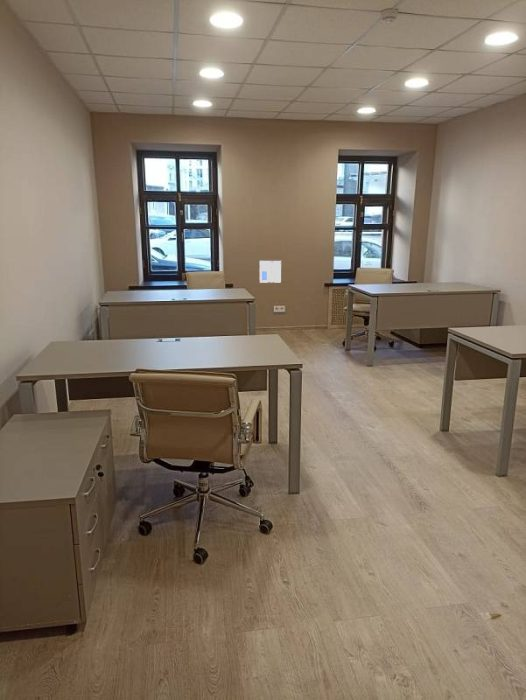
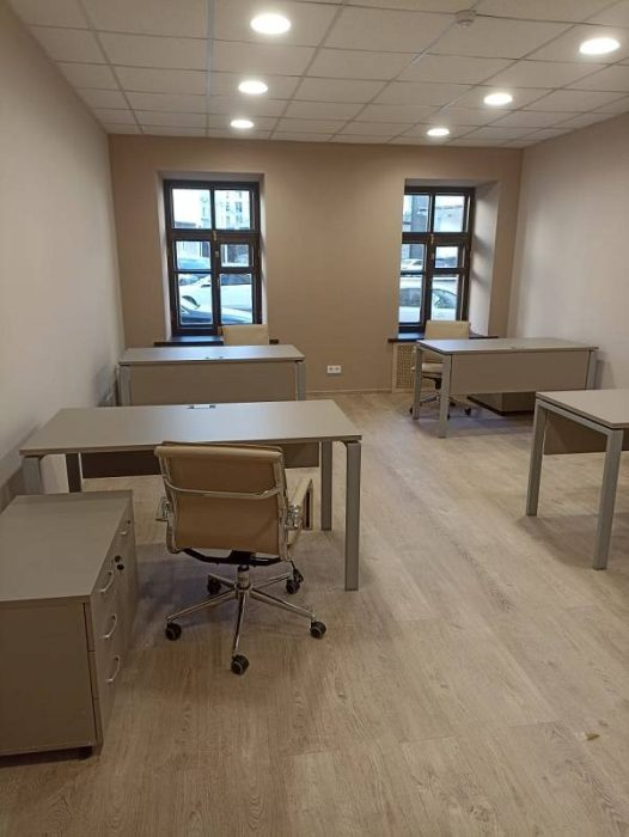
- wall art [258,259,283,284]
